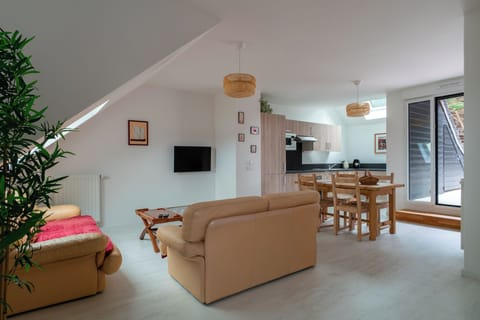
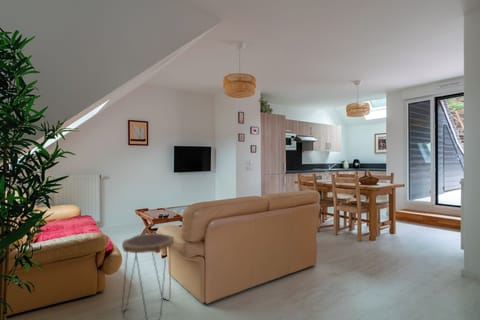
+ side table [121,232,175,320]
